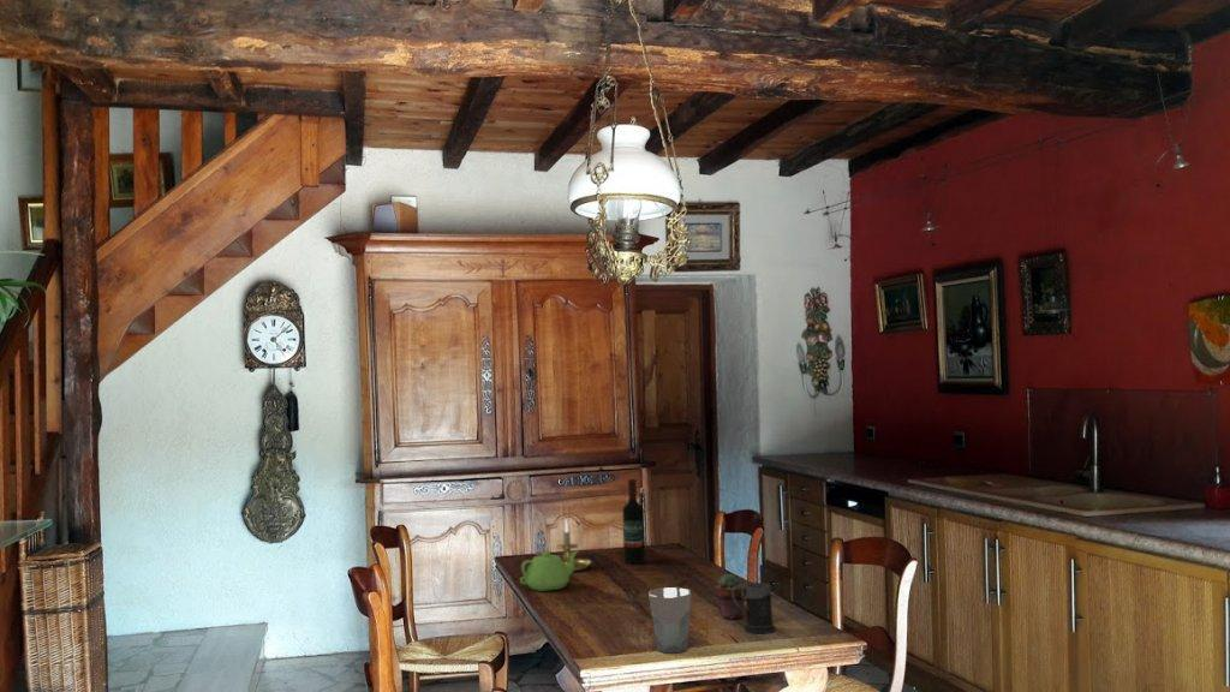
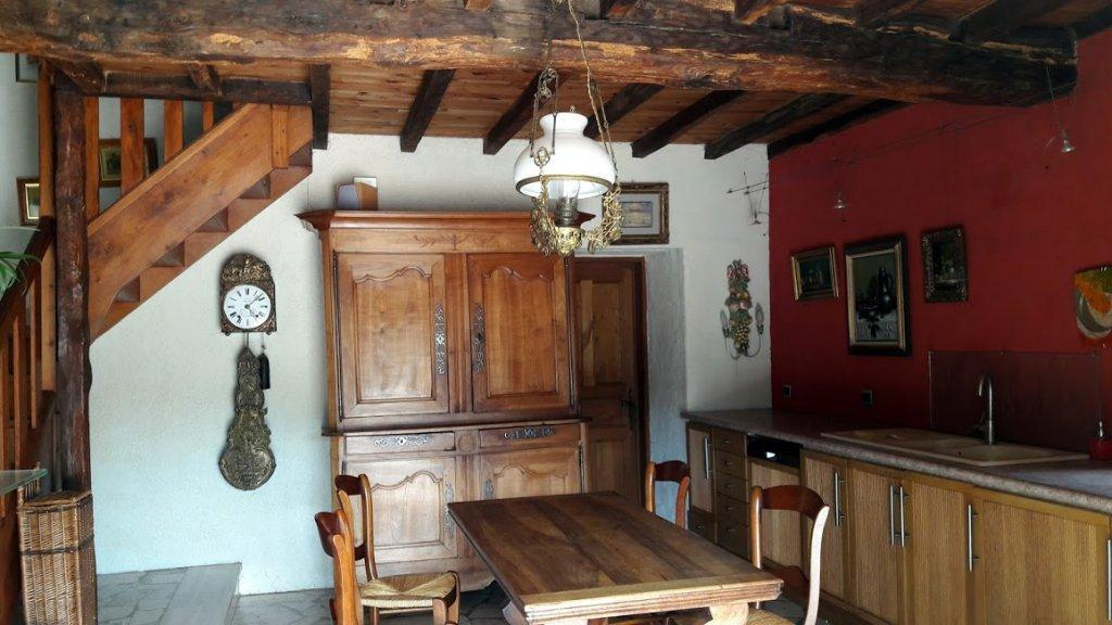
- candle holder [535,518,593,572]
- drinking glass [647,586,693,655]
- mug [732,581,776,634]
- teapot [519,549,580,592]
- wine bottle [621,478,646,566]
- potted succulent [713,572,747,620]
